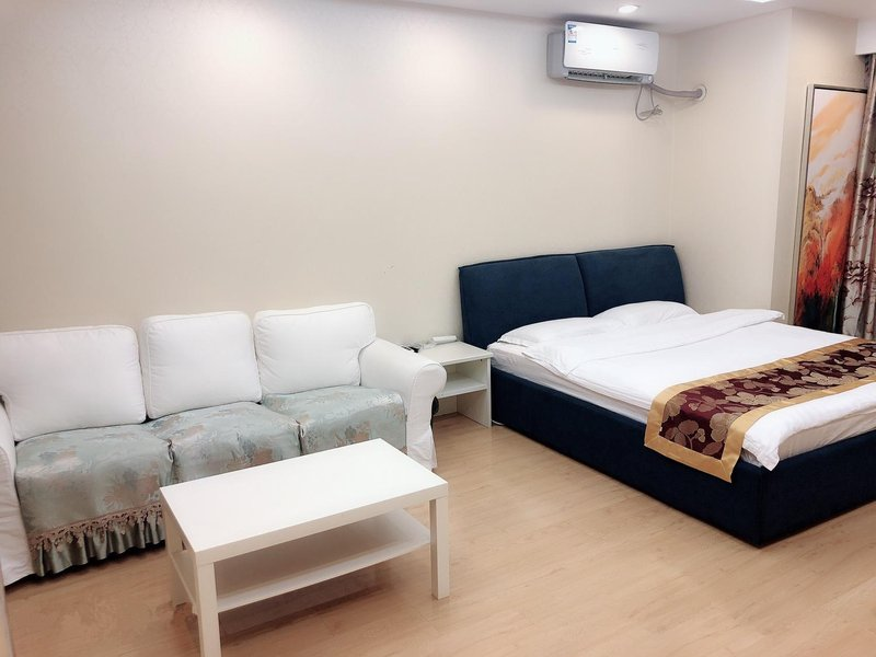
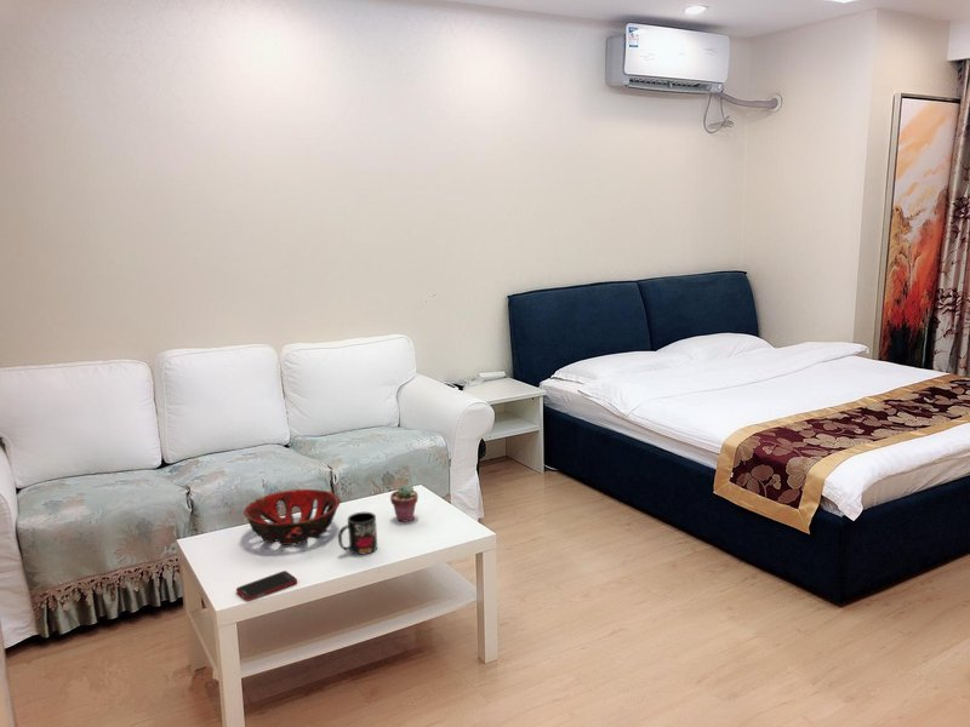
+ potted succulent [389,483,420,523]
+ cell phone [235,569,298,602]
+ mug [337,511,378,556]
+ decorative bowl [242,488,341,546]
